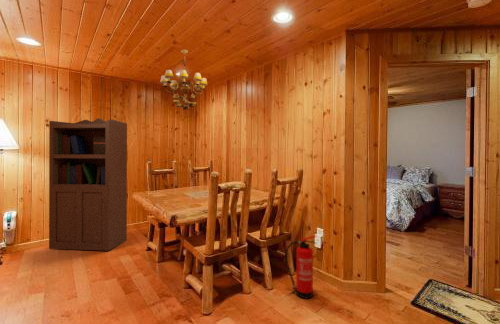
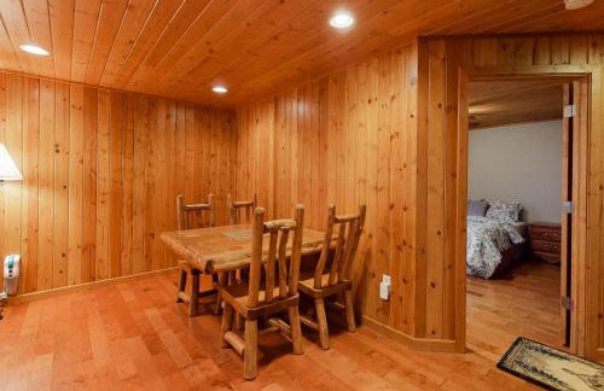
- fire extinguisher [284,235,317,300]
- chandelier [159,48,208,111]
- bookcase [48,117,128,252]
